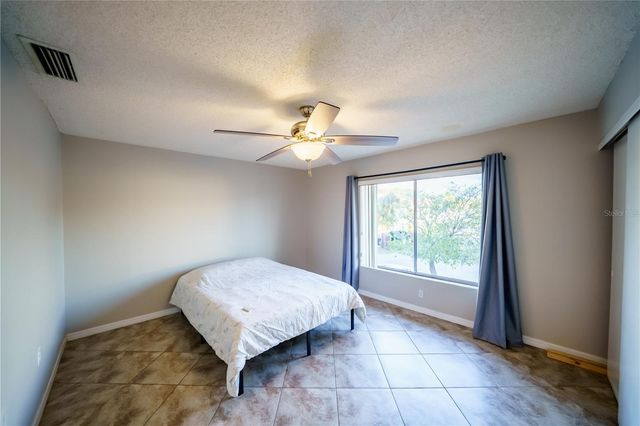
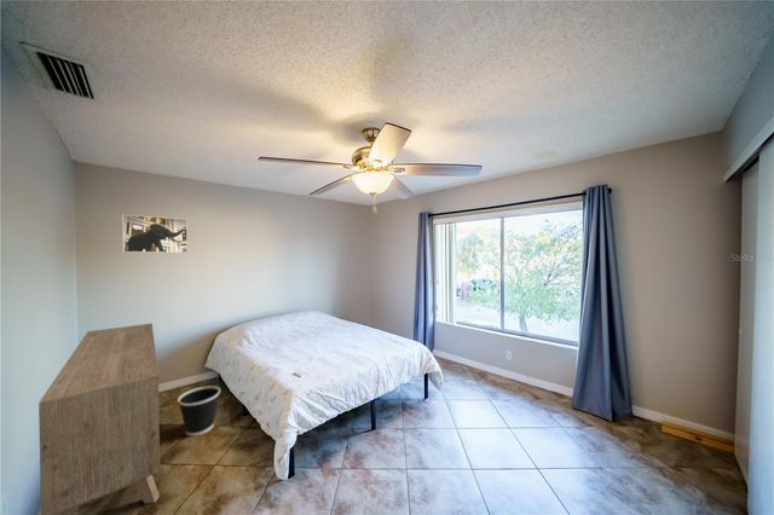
+ sideboard [37,323,161,515]
+ wastebasket [177,384,221,436]
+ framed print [121,214,189,254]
